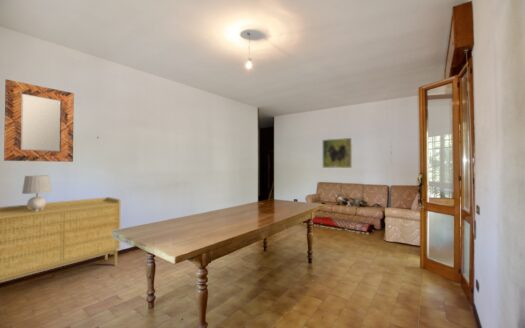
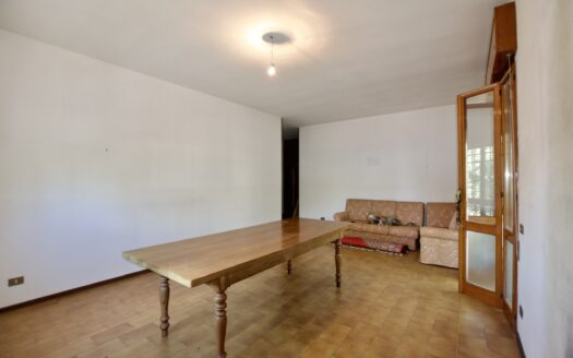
- home mirror [3,78,75,163]
- table lamp [21,174,52,211]
- sideboard [0,196,122,283]
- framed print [322,137,353,169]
